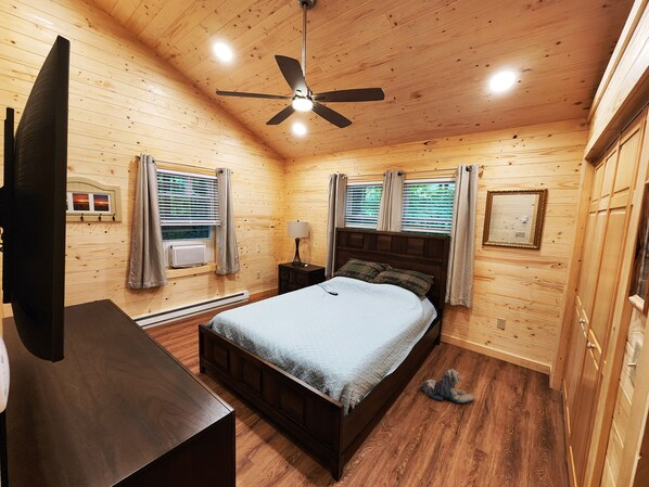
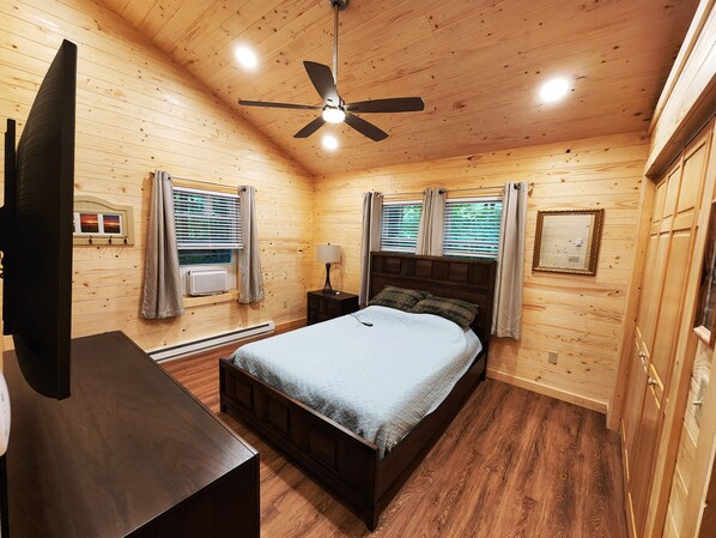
- plush toy [418,368,475,405]
